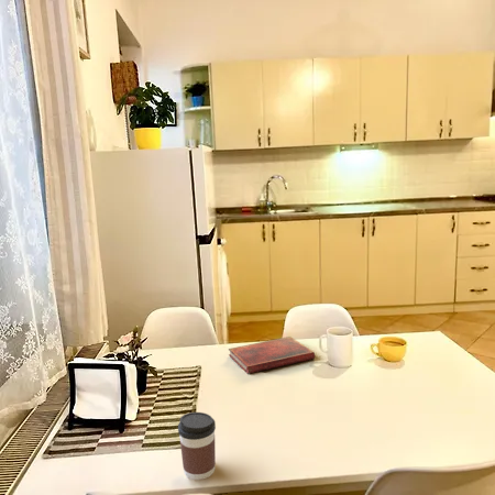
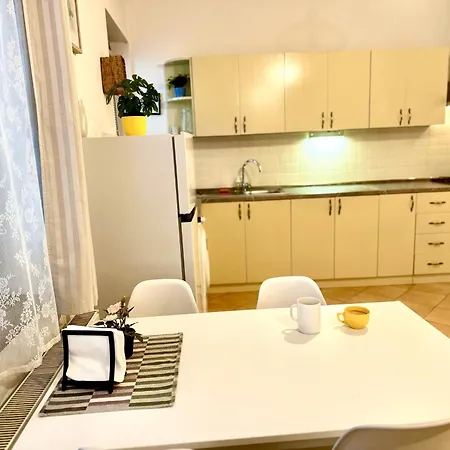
- coffee cup [177,411,217,481]
- diary [228,336,316,375]
